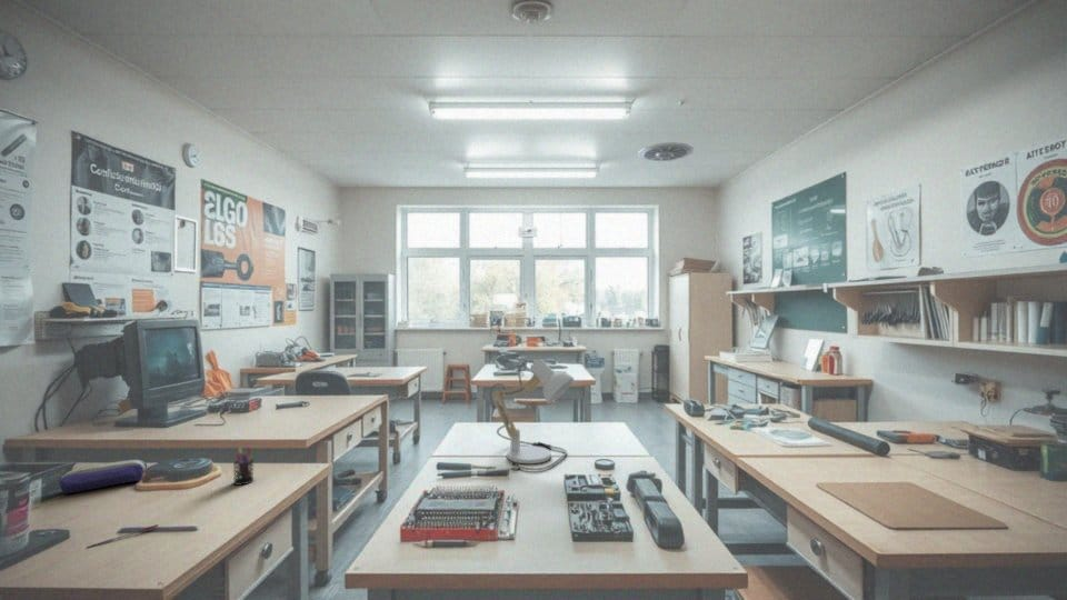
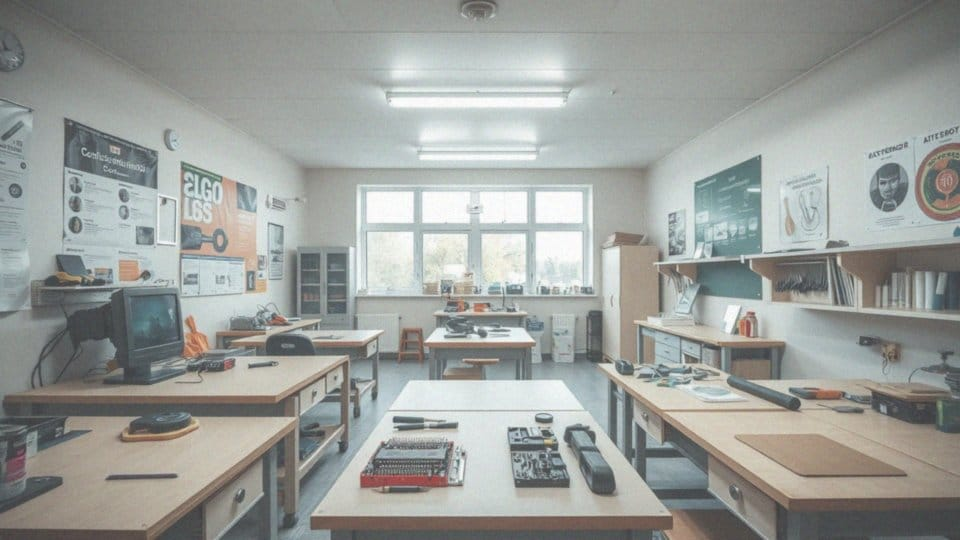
- ceiling vent [637,141,695,163]
- pen holder [232,447,259,487]
- pencil case [58,459,148,496]
- desk lamp [489,358,576,472]
- pen [87,523,159,549]
